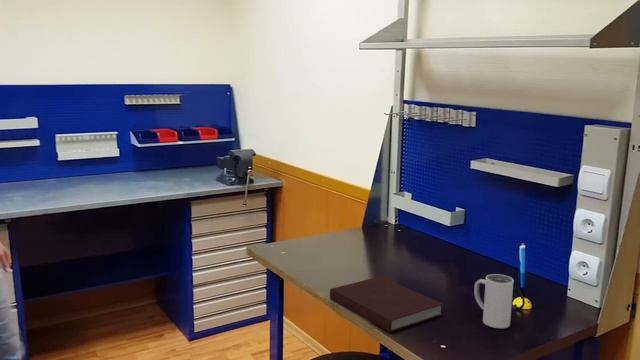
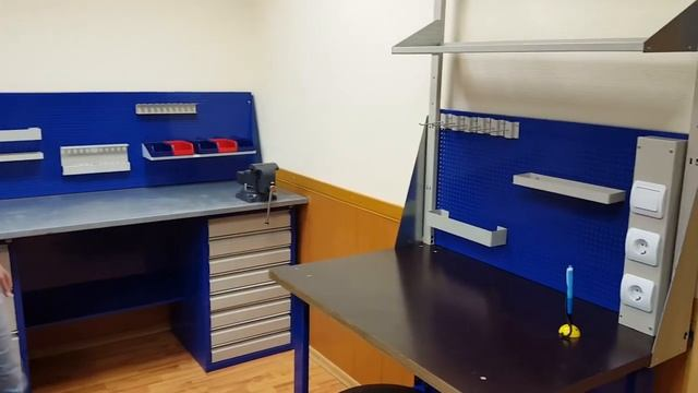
- mug [473,273,515,329]
- notebook [329,275,444,333]
